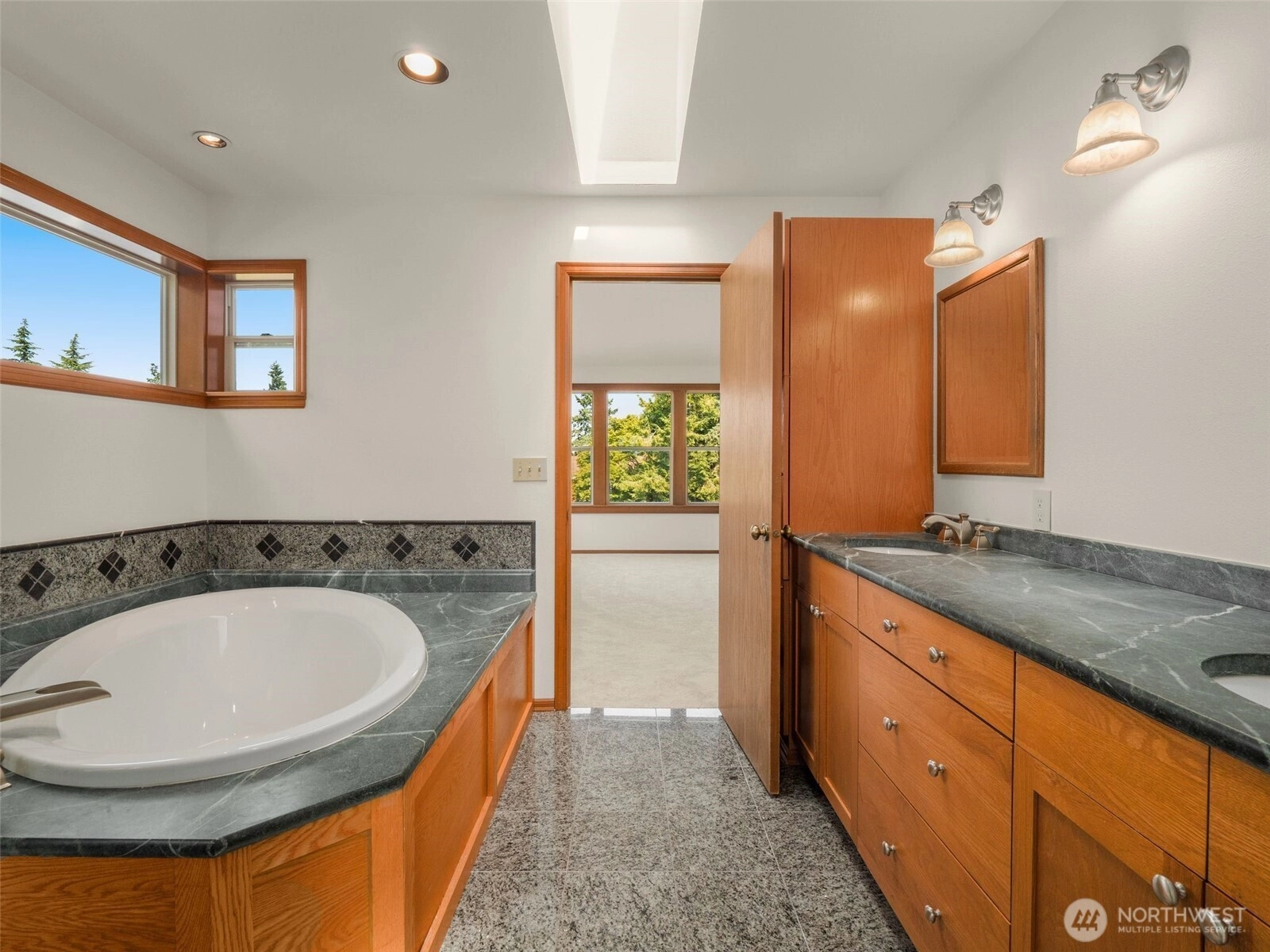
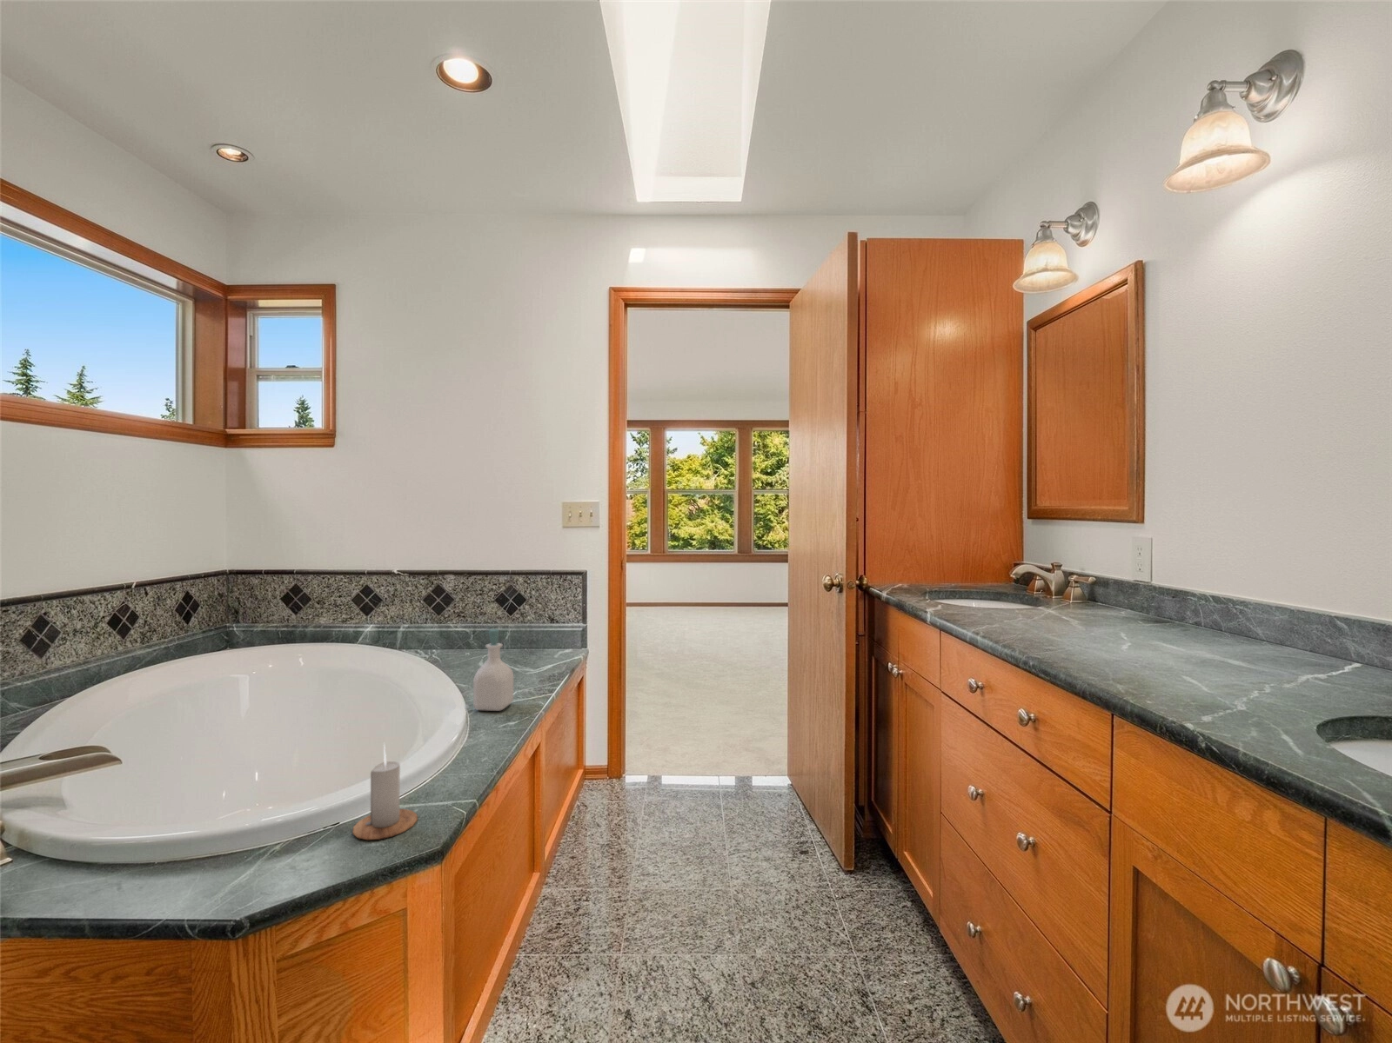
+ soap bottle [472,629,514,712]
+ candle [352,743,419,840]
